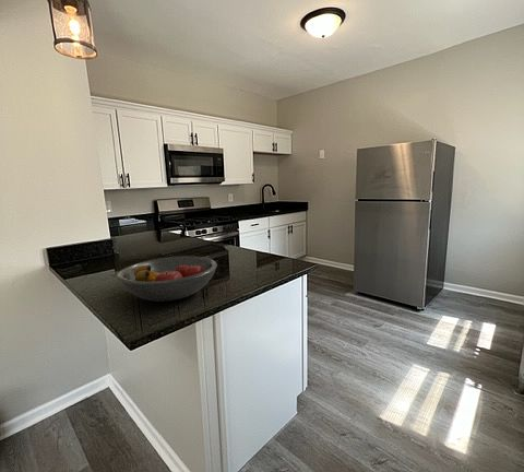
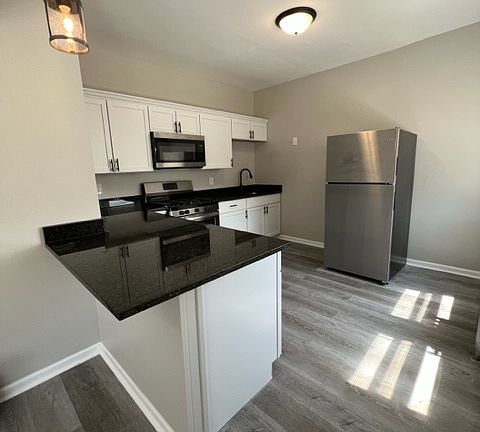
- fruit bowl [116,256,218,303]
